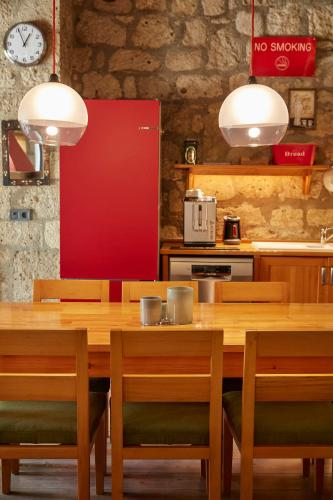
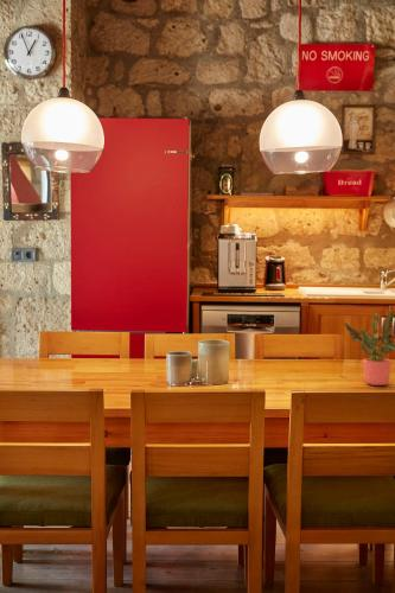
+ potted plant [343,310,395,387]
